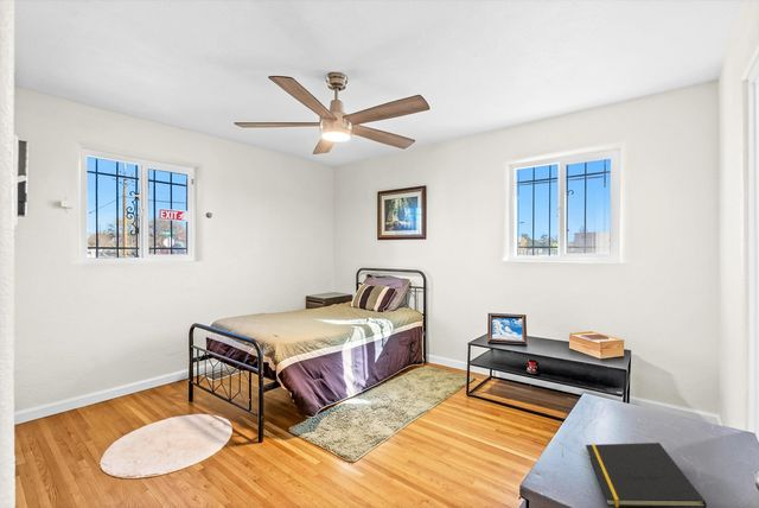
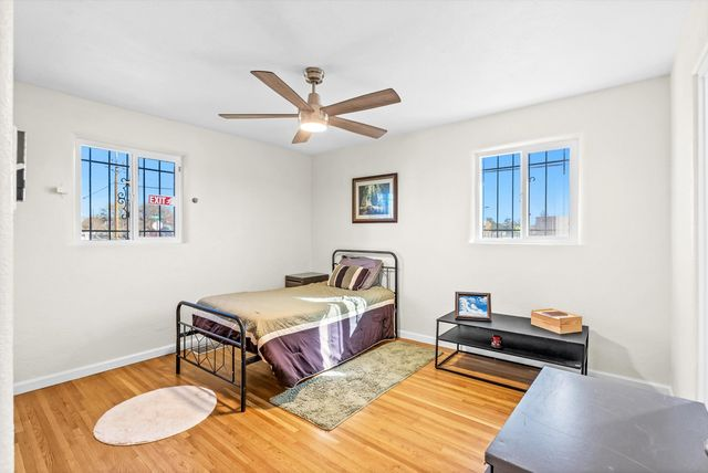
- notepad [585,442,708,508]
